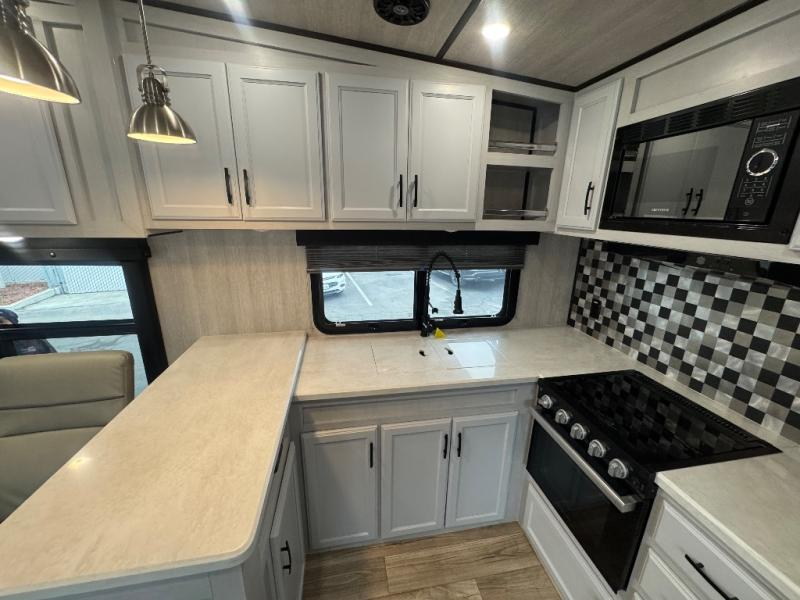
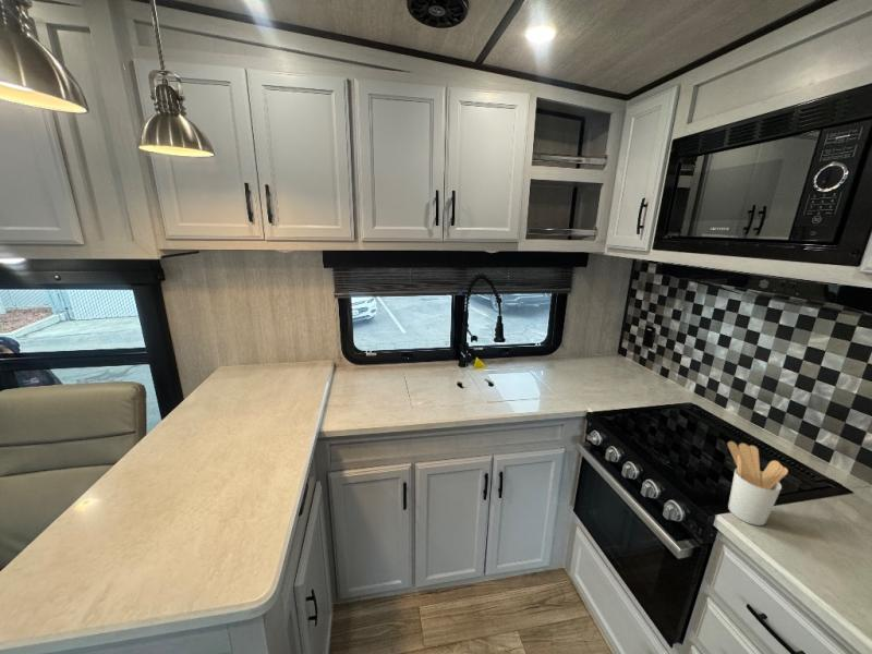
+ utensil holder [727,440,789,526]
